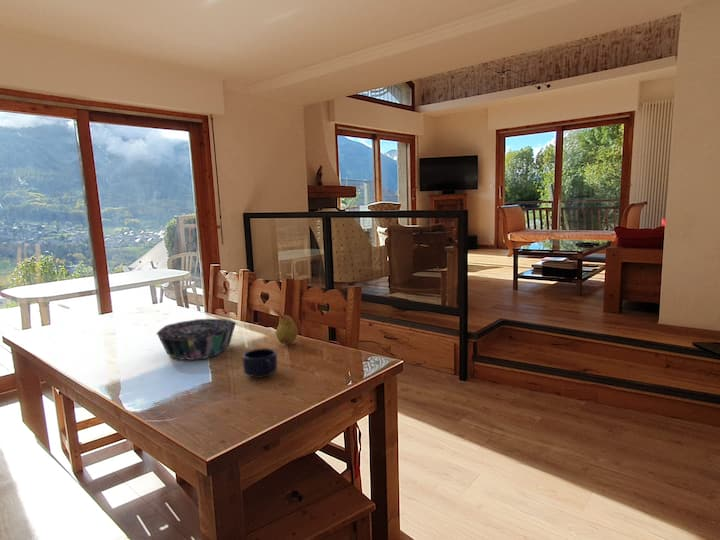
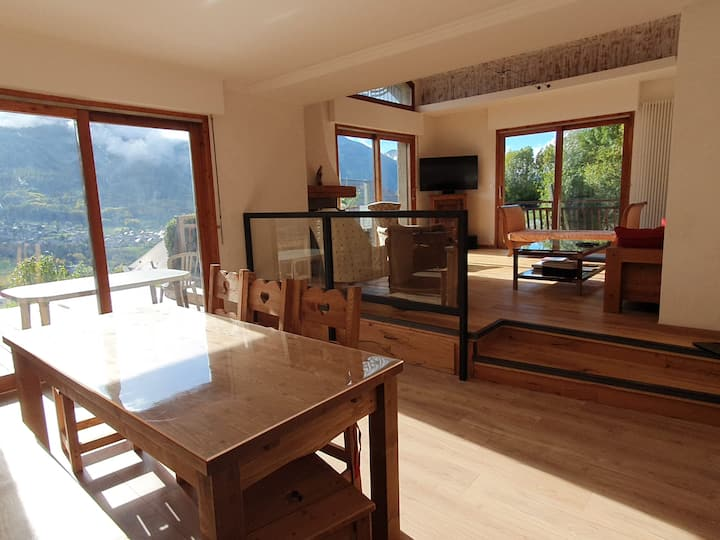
- fruit [274,310,299,345]
- decorative bowl [155,318,237,361]
- mug [241,347,278,379]
